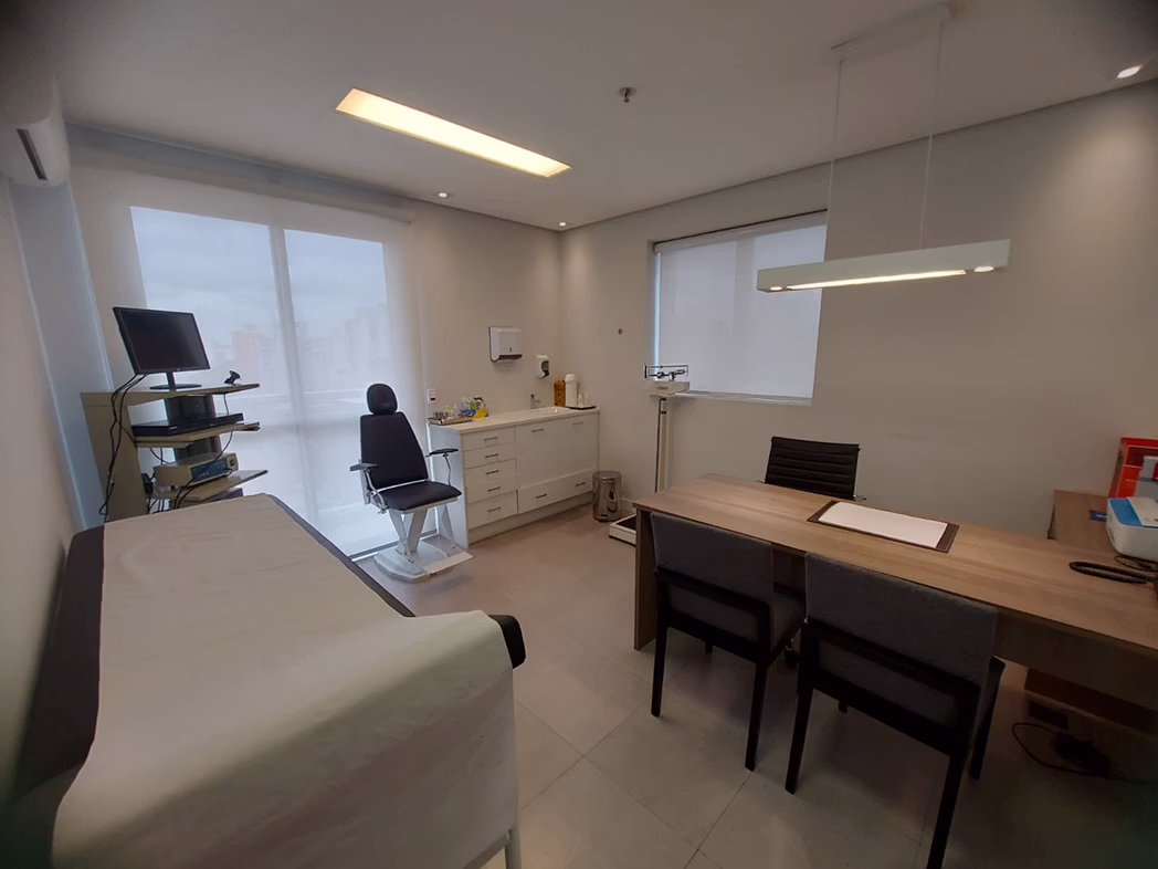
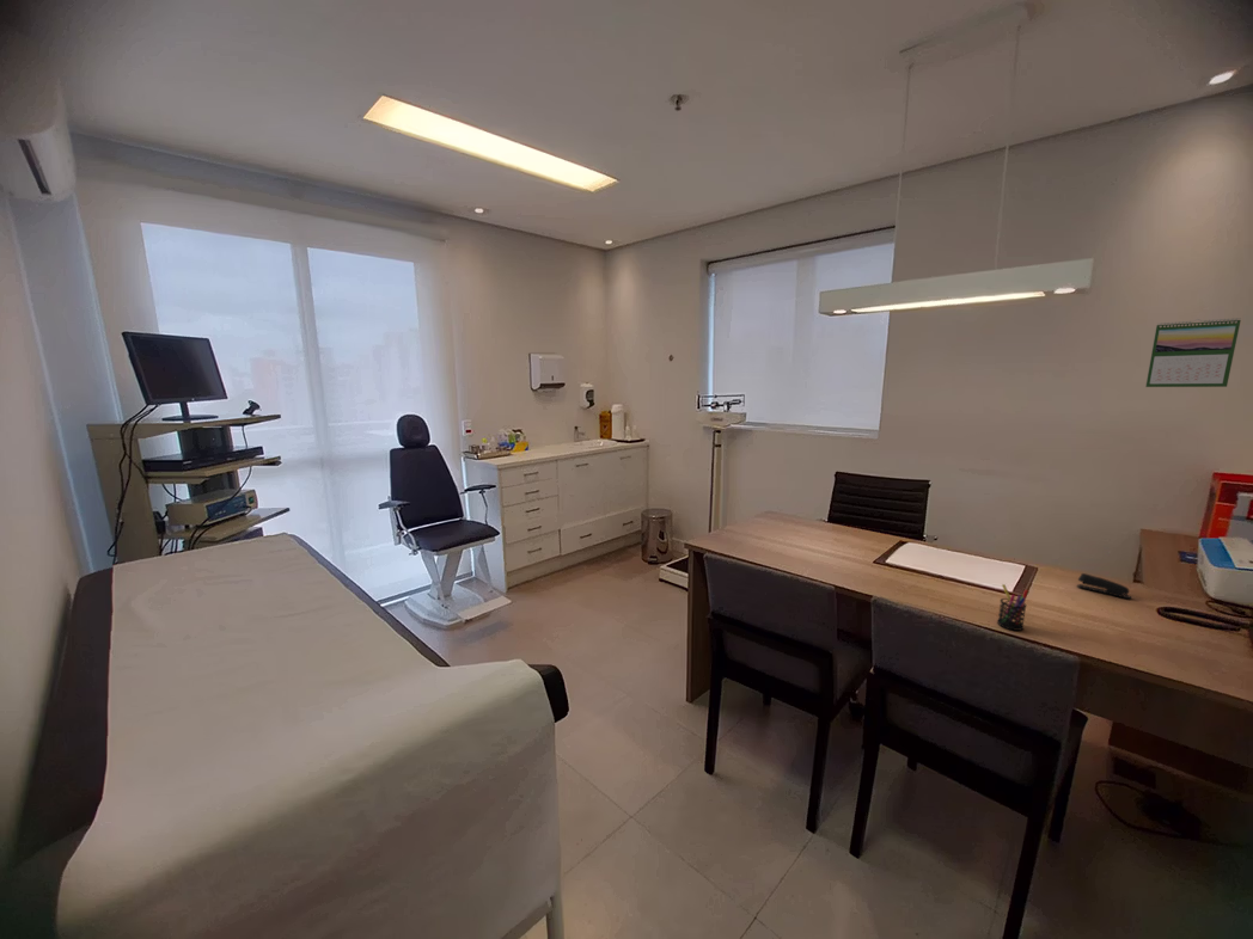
+ stapler [1076,572,1132,600]
+ calendar [1144,317,1242,388]
+ pen holder [996,583,1029,632]
